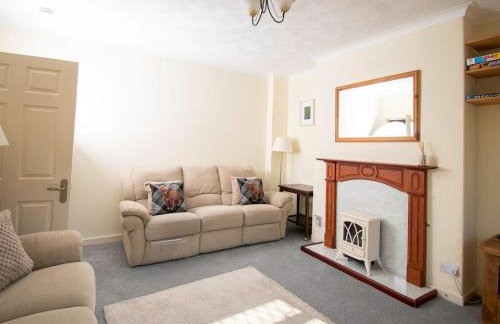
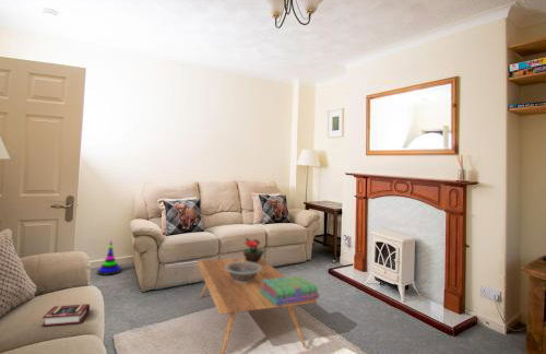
+ stacking toy [96,239,122,276]
+ stack of books [260,274,320,306]
+ book [40,303,91,328]
+ decorative bowl [225,261,262,283]
+ potted flower [242,237,265,263]
+ coffee table [195,257,318,354]
